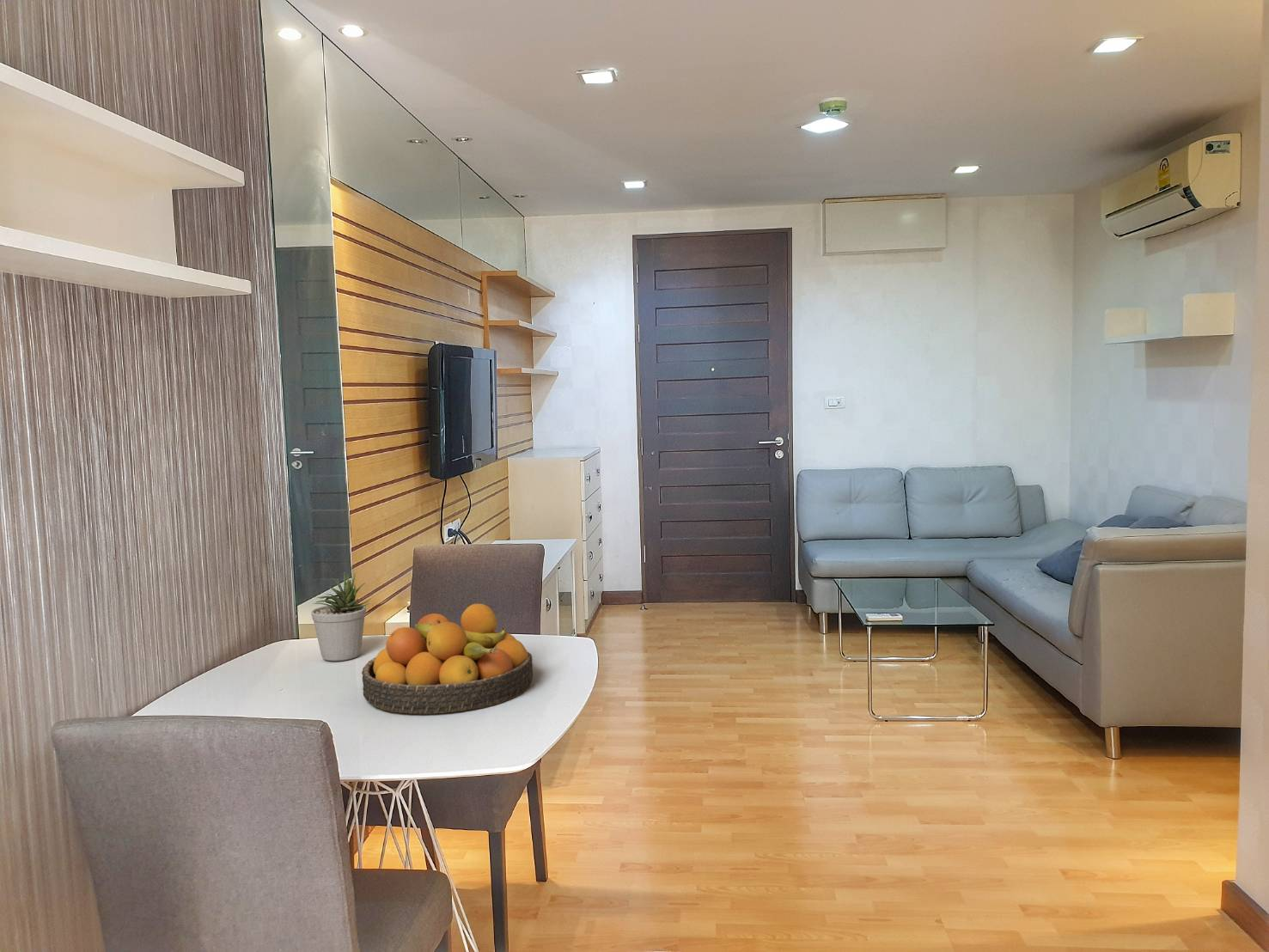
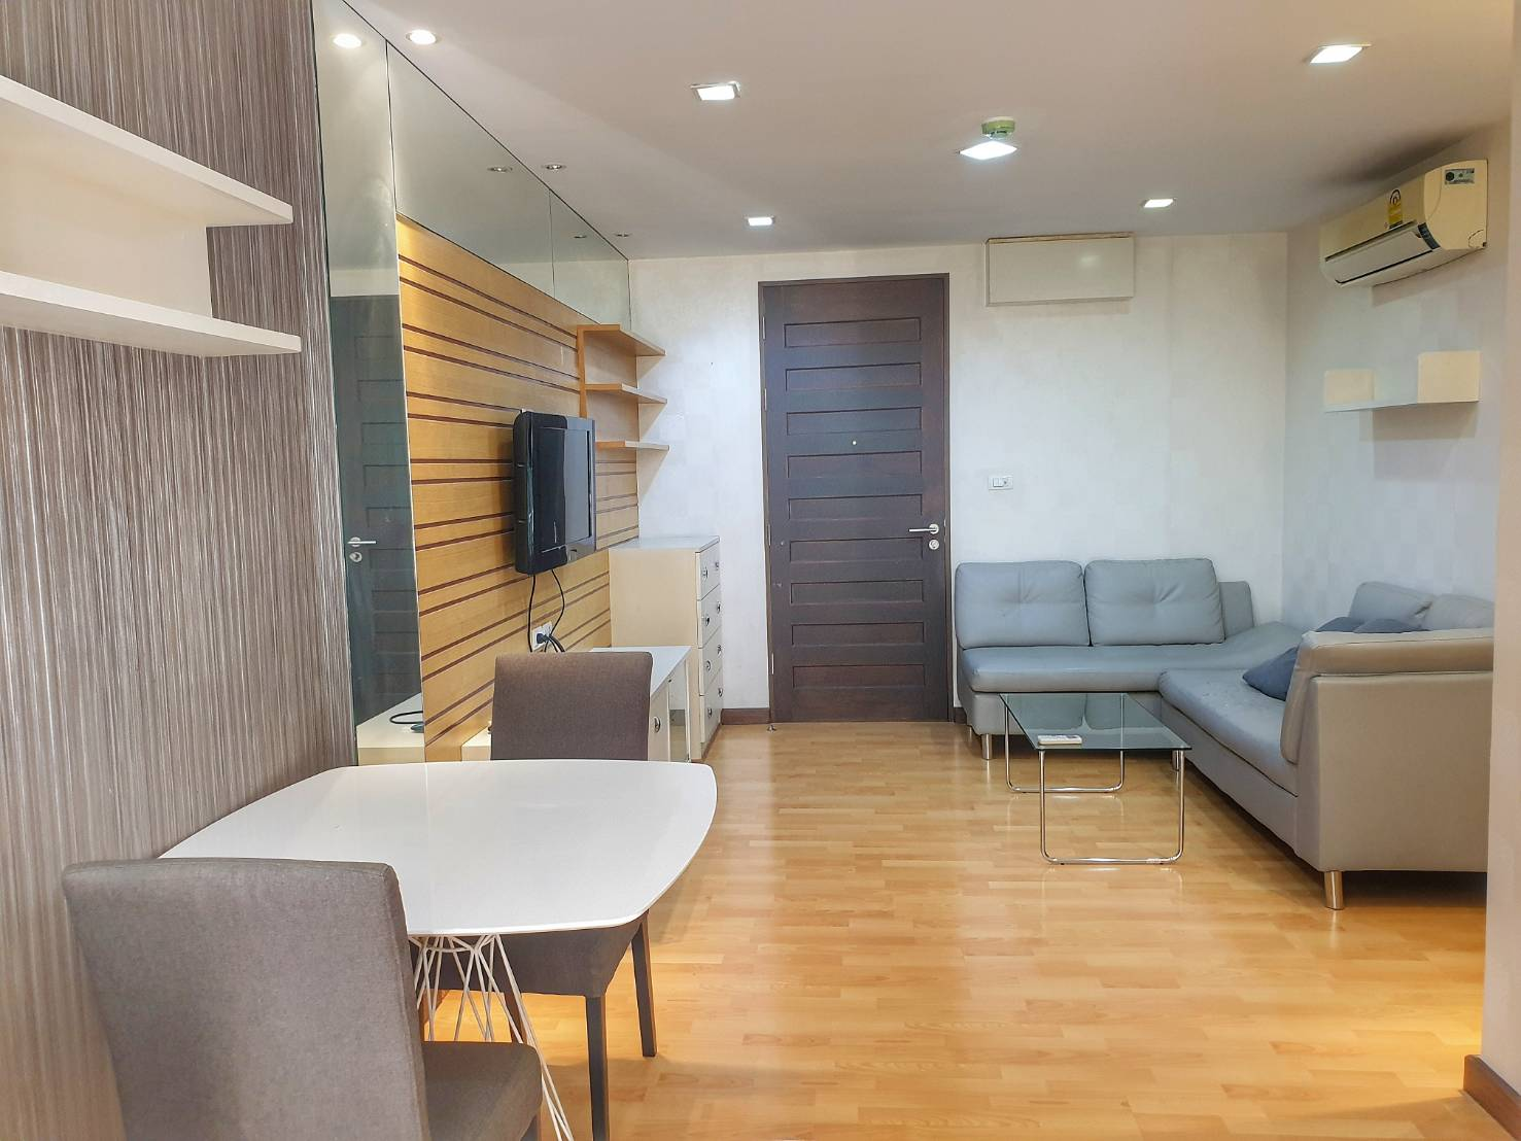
- fruit bowl [361,603,534,715]
- potted plant [310,571,372,662]
